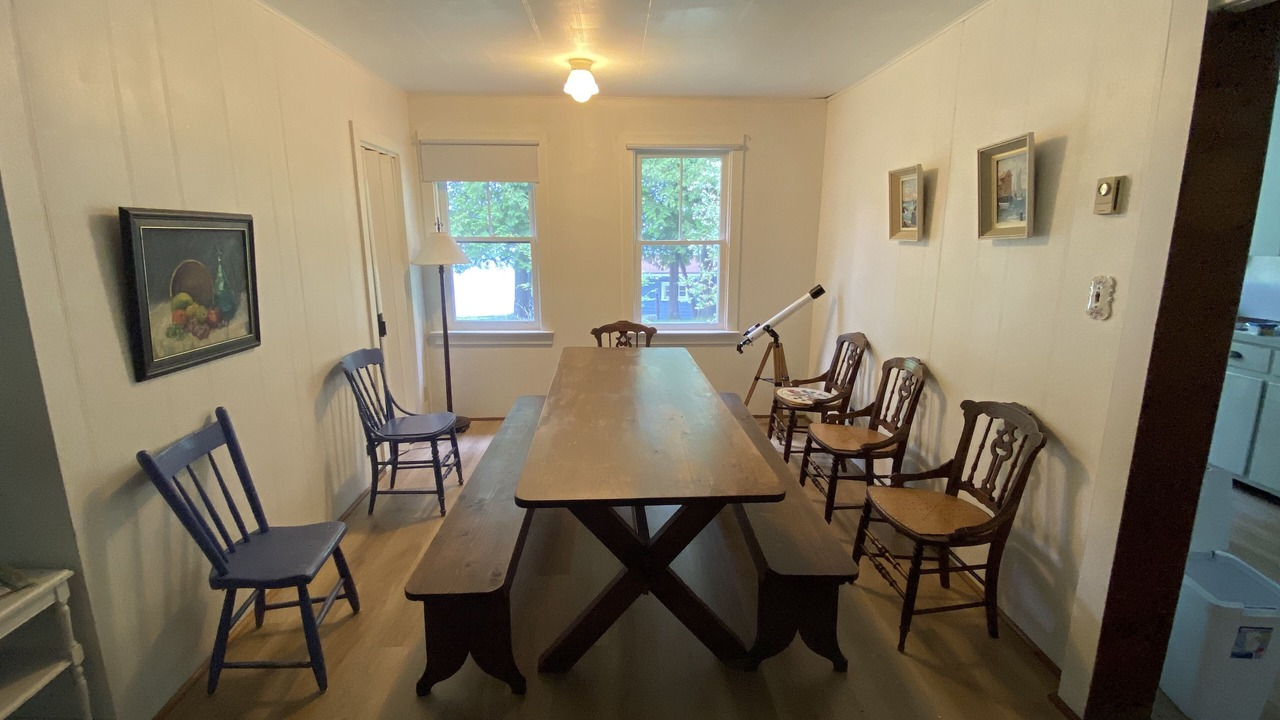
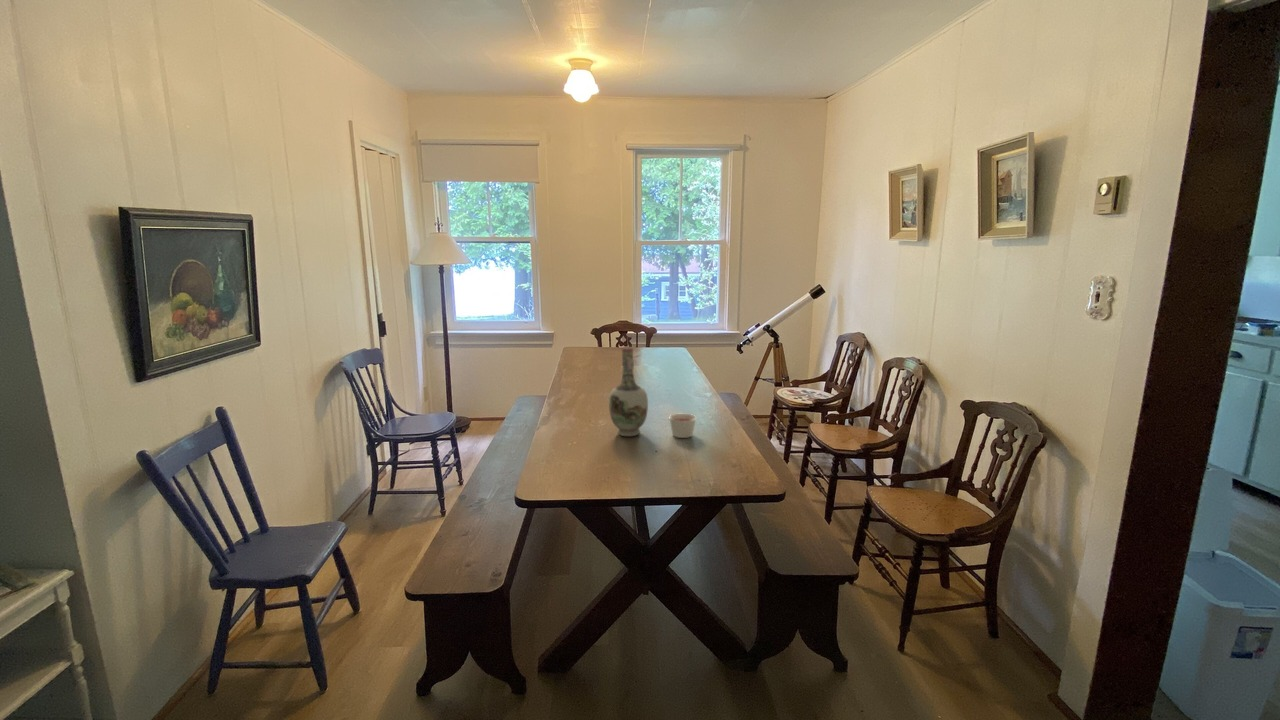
+ vase [608,346,649,437]
+ candle [669,413,697,439]
